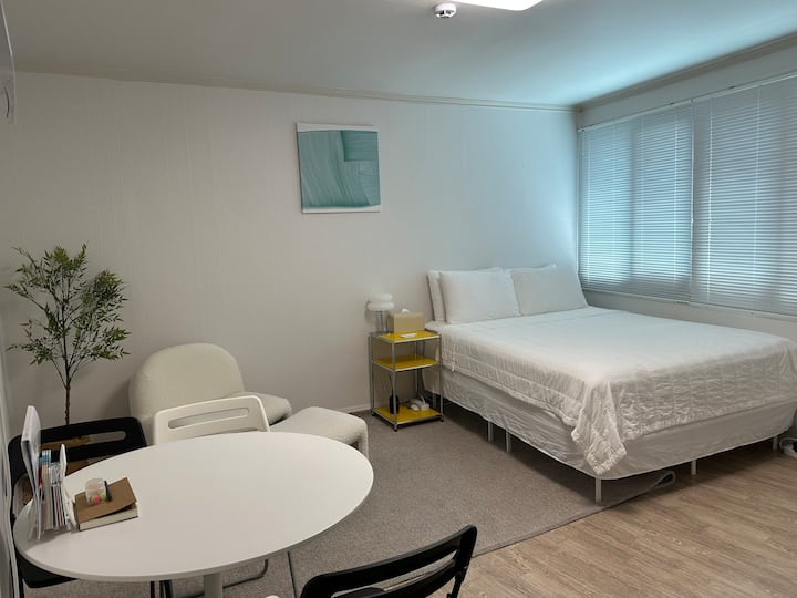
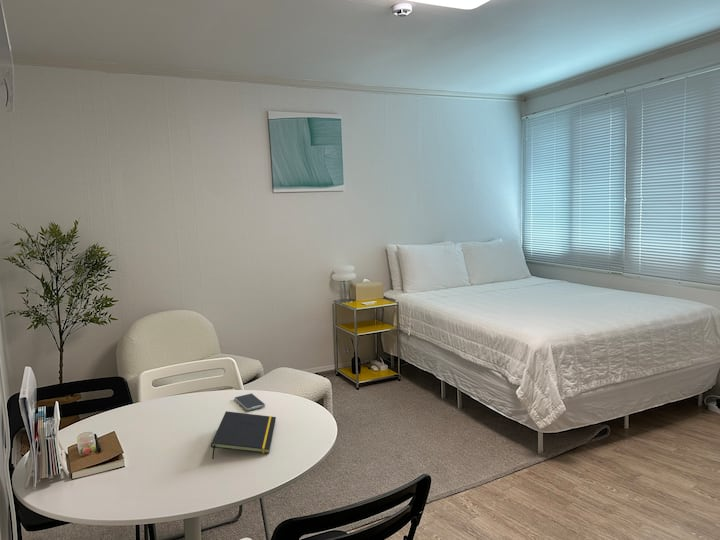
+ notepad [210,410,277,460]
+ smartphone [233,392,266,411]
